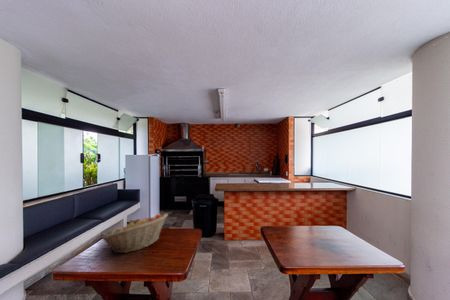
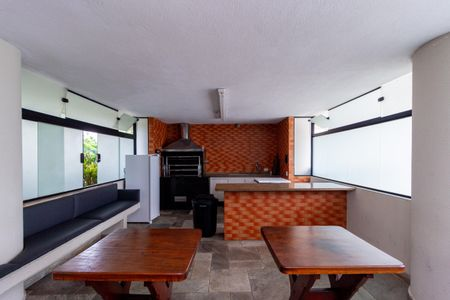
- fruit basket [99,213,169,254]
